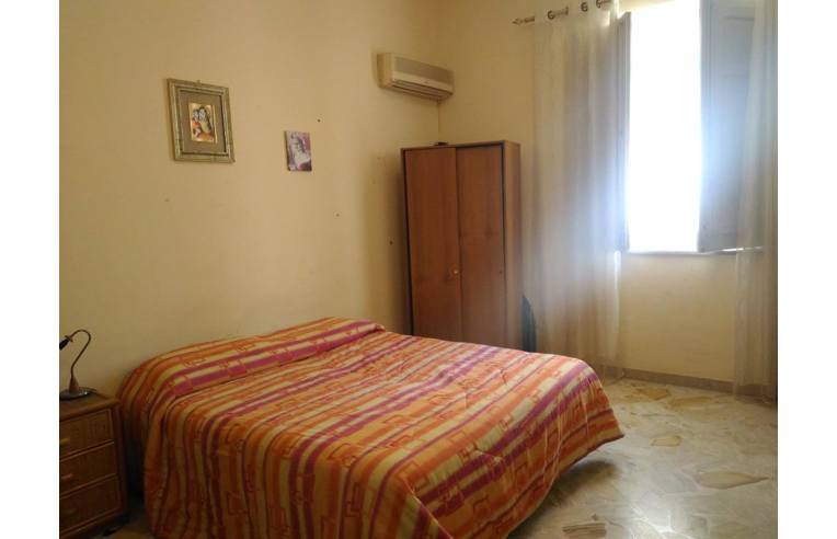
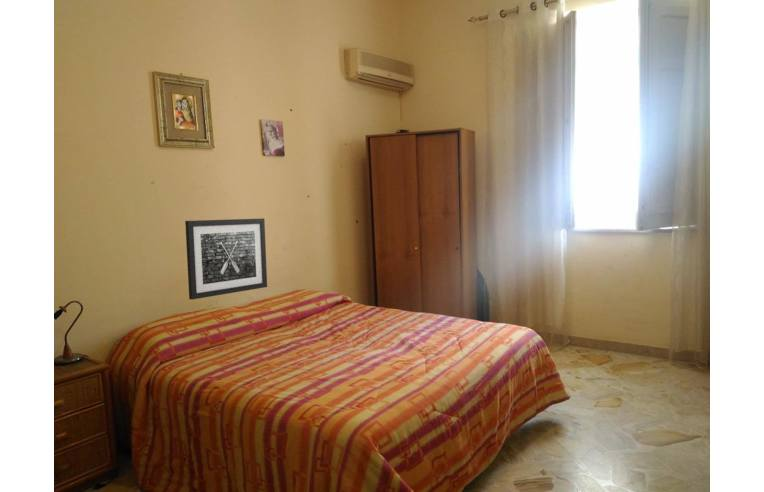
+ wall art [184,217,268,301]
